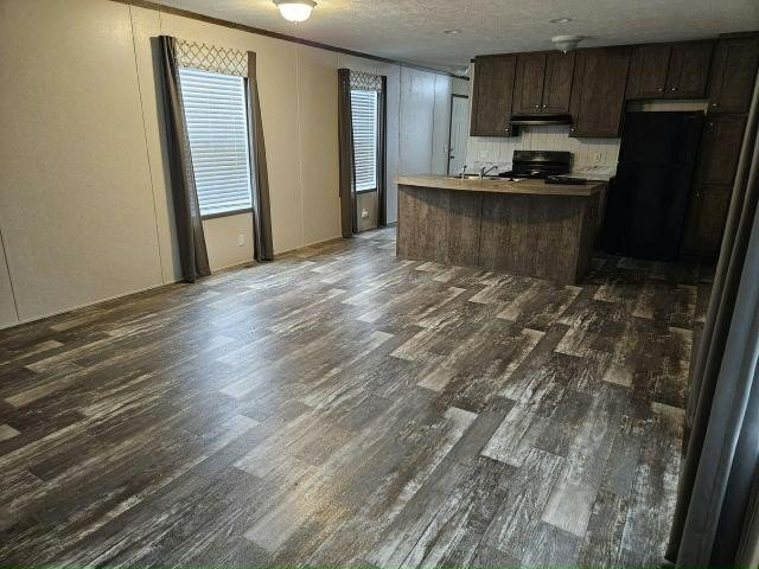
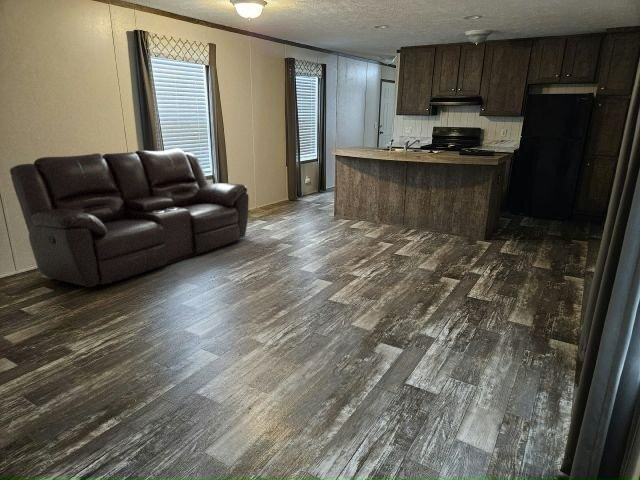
+ sofa [9,147,250,288]
